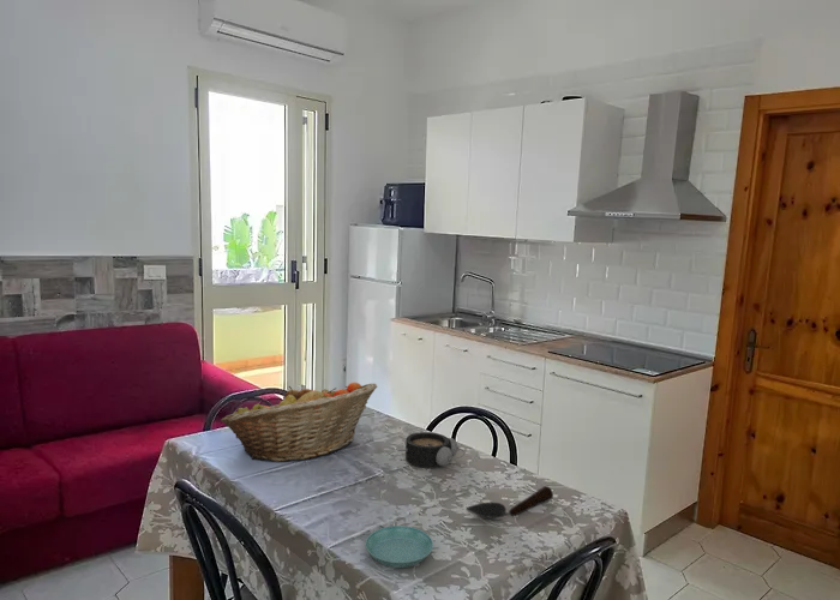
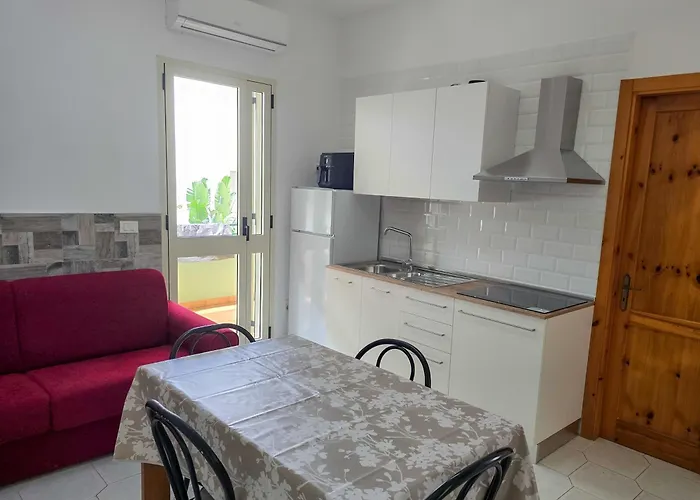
- alarm clock [396,431,466,469]
- spoon [466,485,554,520]
- saucer [364,524,434,569]
- fruit basket [220,382,378,463]
